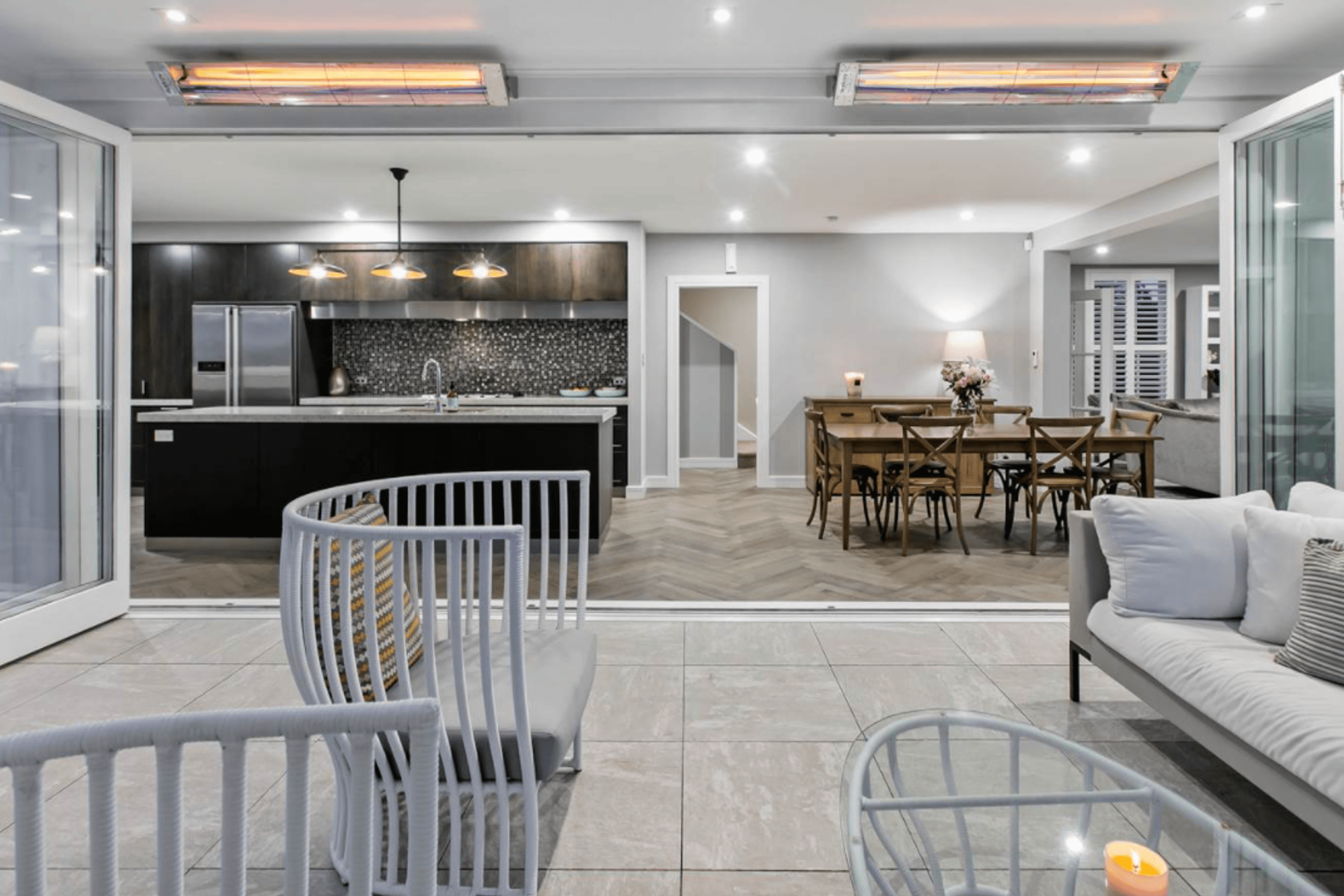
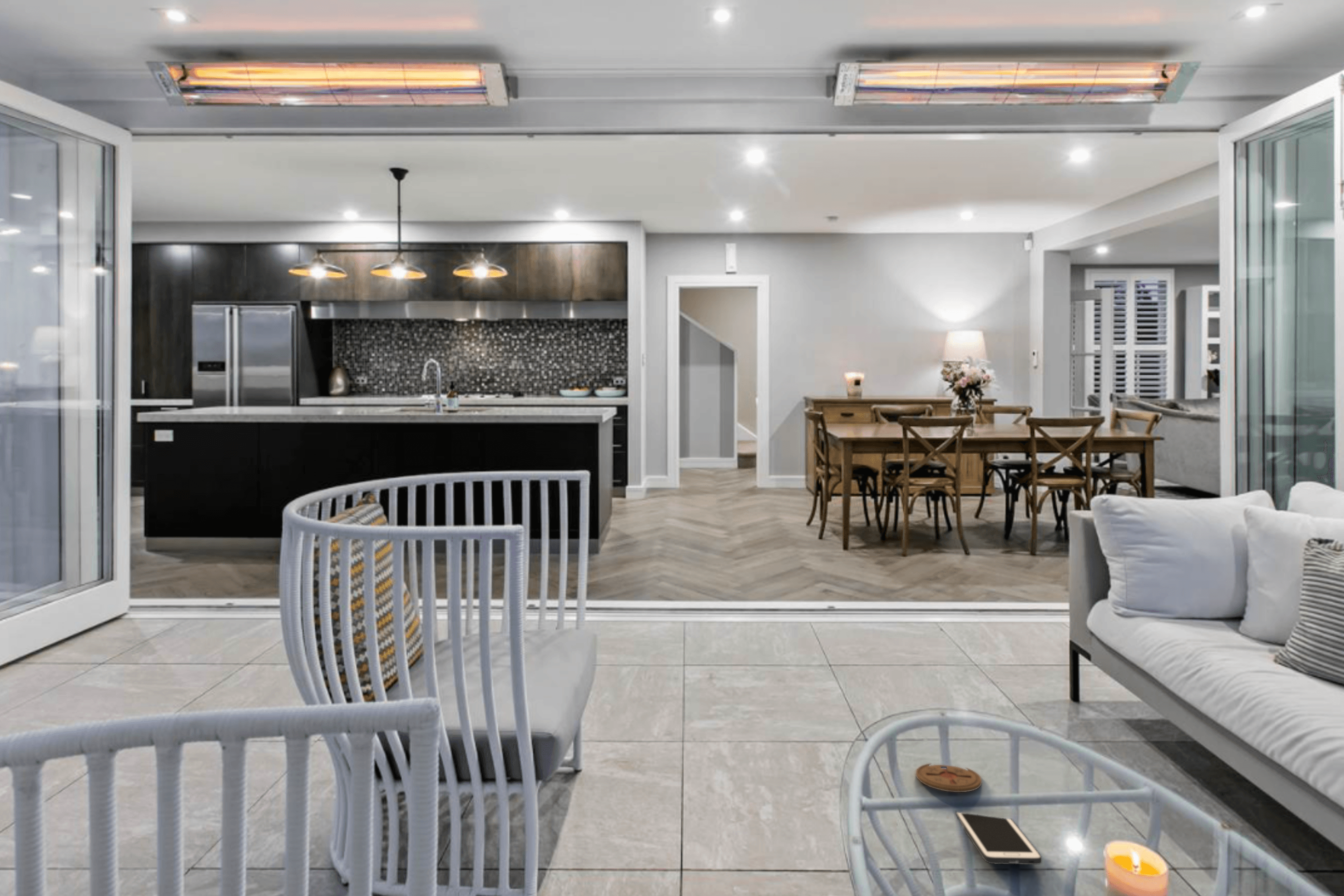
+ coaster [915,763,982,793]
+ cell phone [955,811,1042,865]
